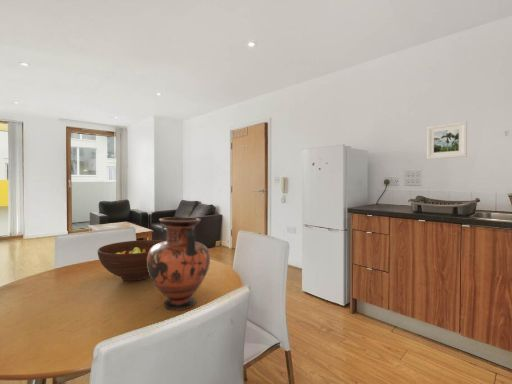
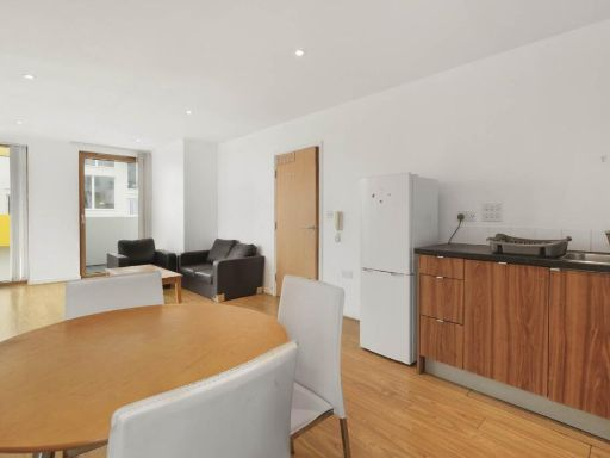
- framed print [426,120,468,160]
- fruit bowl [97,239,165,282]
- vase [147,216,211,311]
